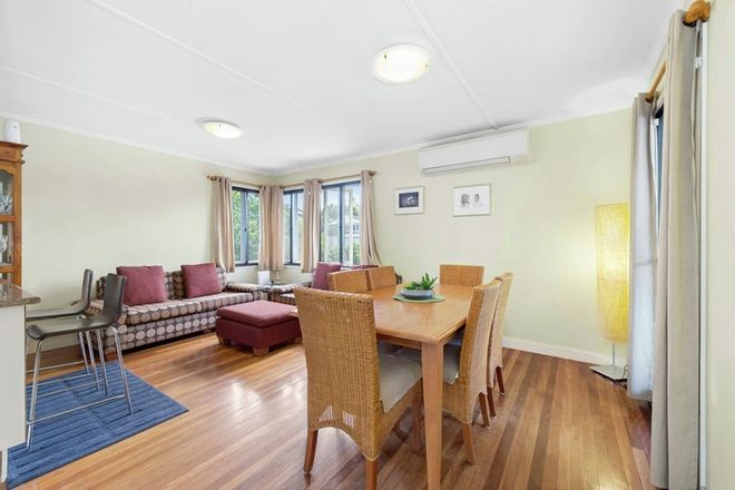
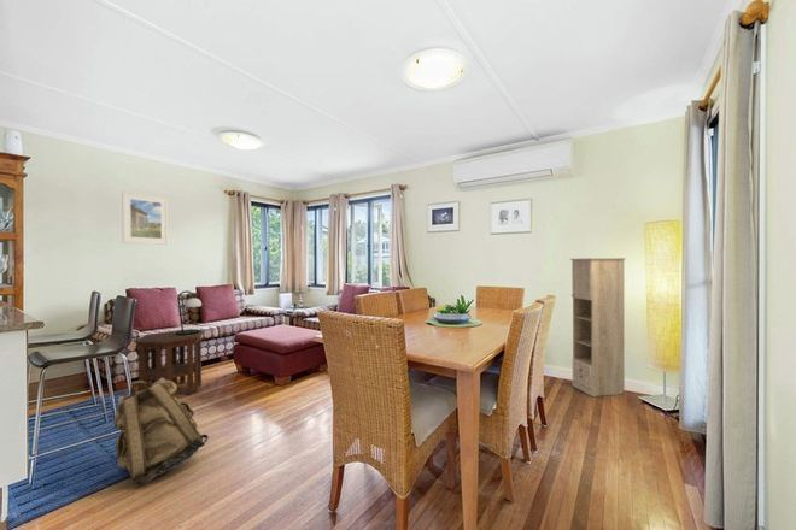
+ storage cabinet [569,257,627,398]
+ table lamp [175,289,203,336]
+ backpack [113,377,210,487]
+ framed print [121,190,170,246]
+ side table [133,329,205,396]
